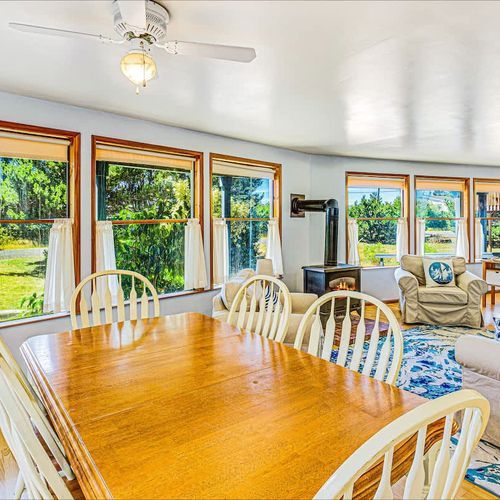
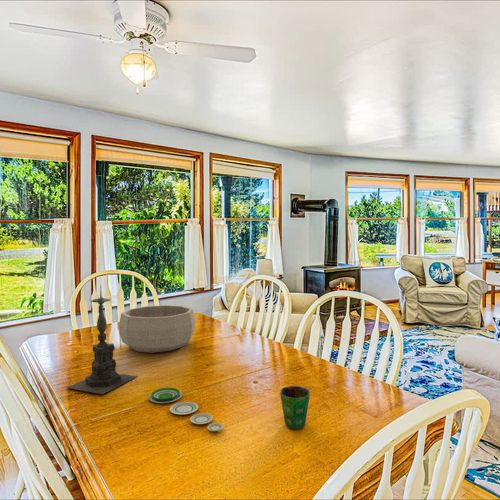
+ candle holder [66,284,139,395]
+ cup [279,385,311,430]
+ decorative bowl [118,304,196,354]
+ plate [148,387,224,432]
